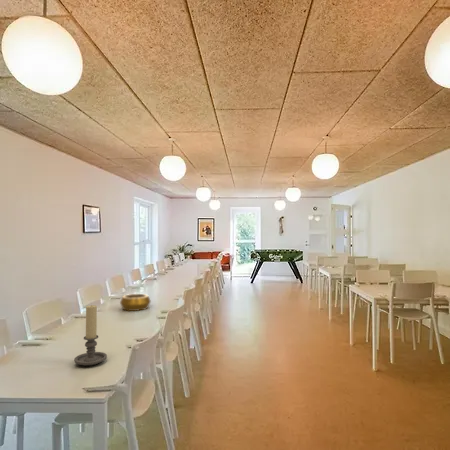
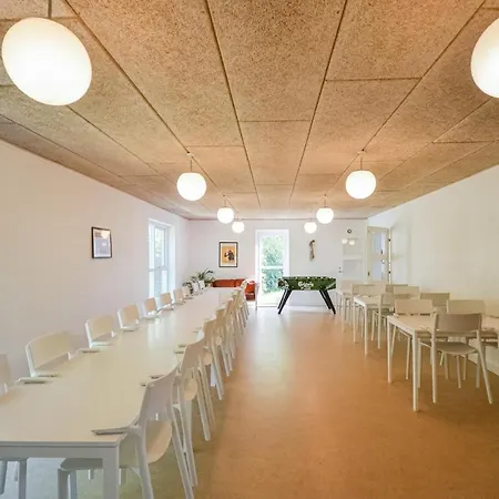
- candle holder [73,304,108,367]
- decorative bowl [119,293,152,312]
